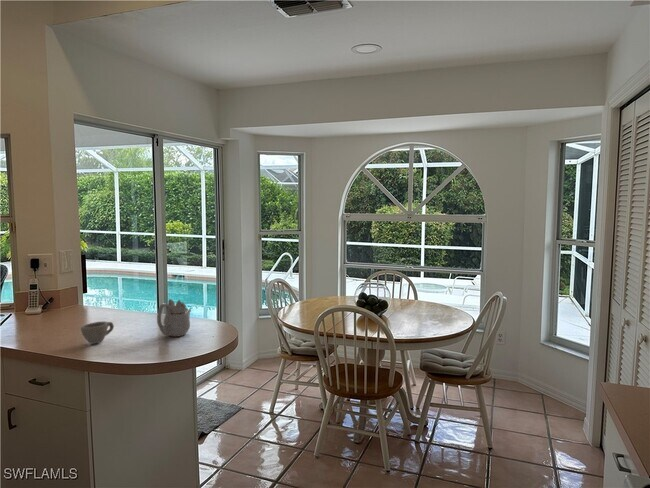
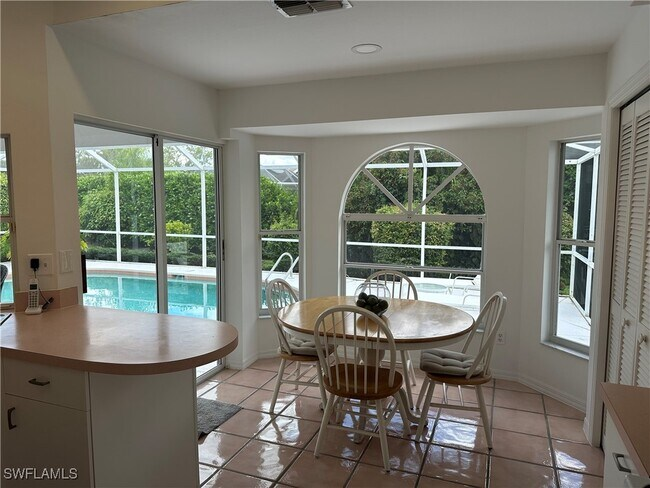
- teapot [156,298,192,338]
- cup [80,320,115,345]
